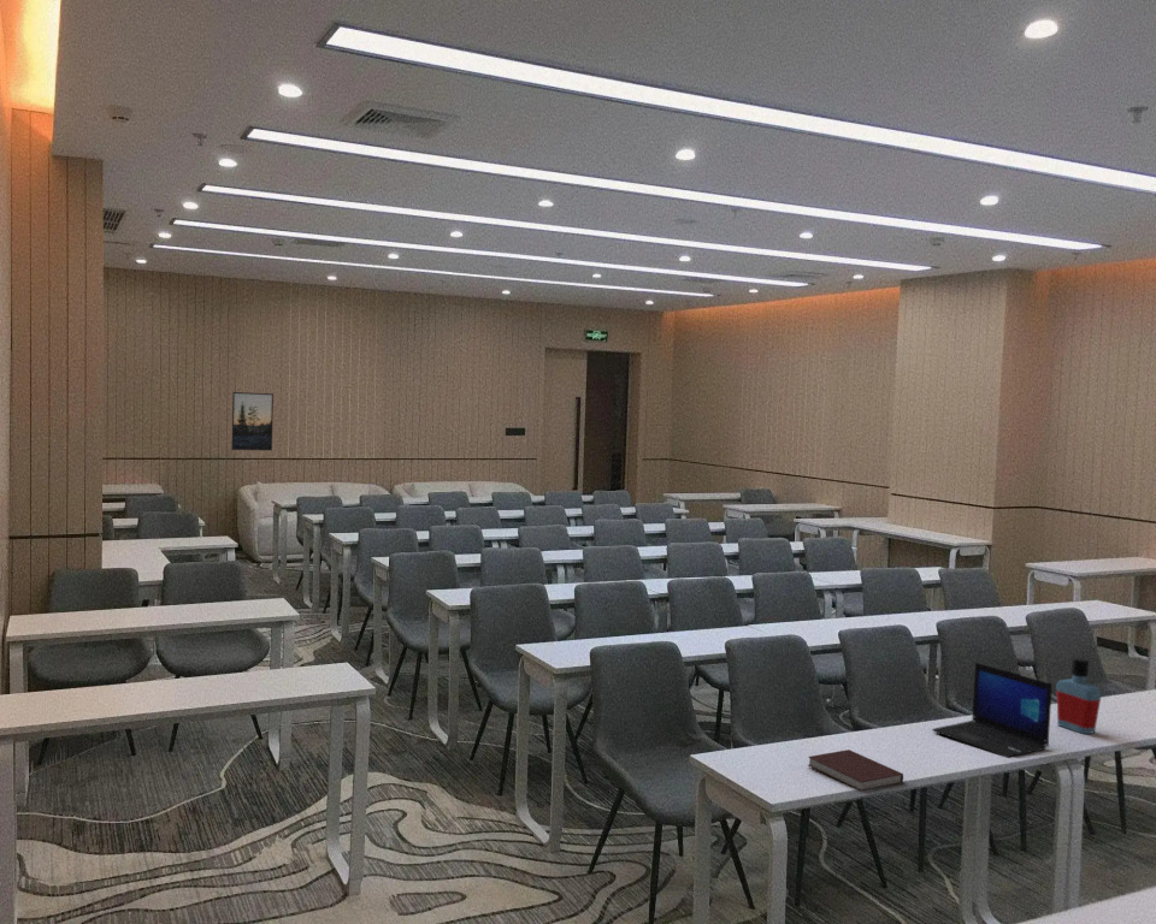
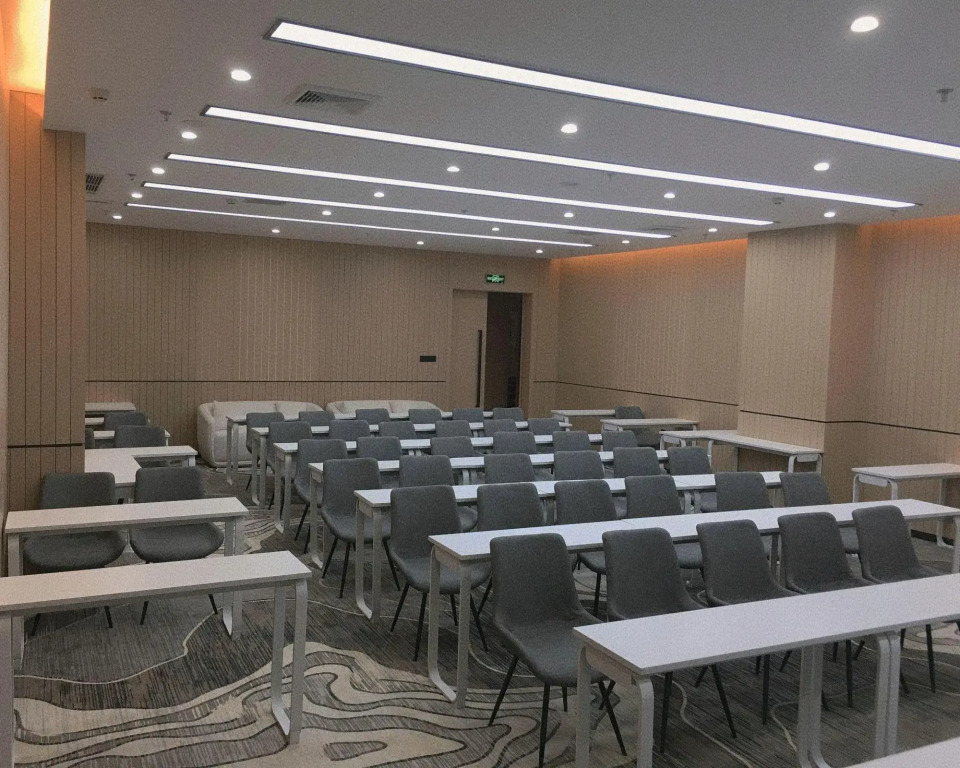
- notebook [807,748,904,792]
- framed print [230,391,275,451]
- bottle [1056,657,1103,735]
- laptop [931,662,1054,759]
